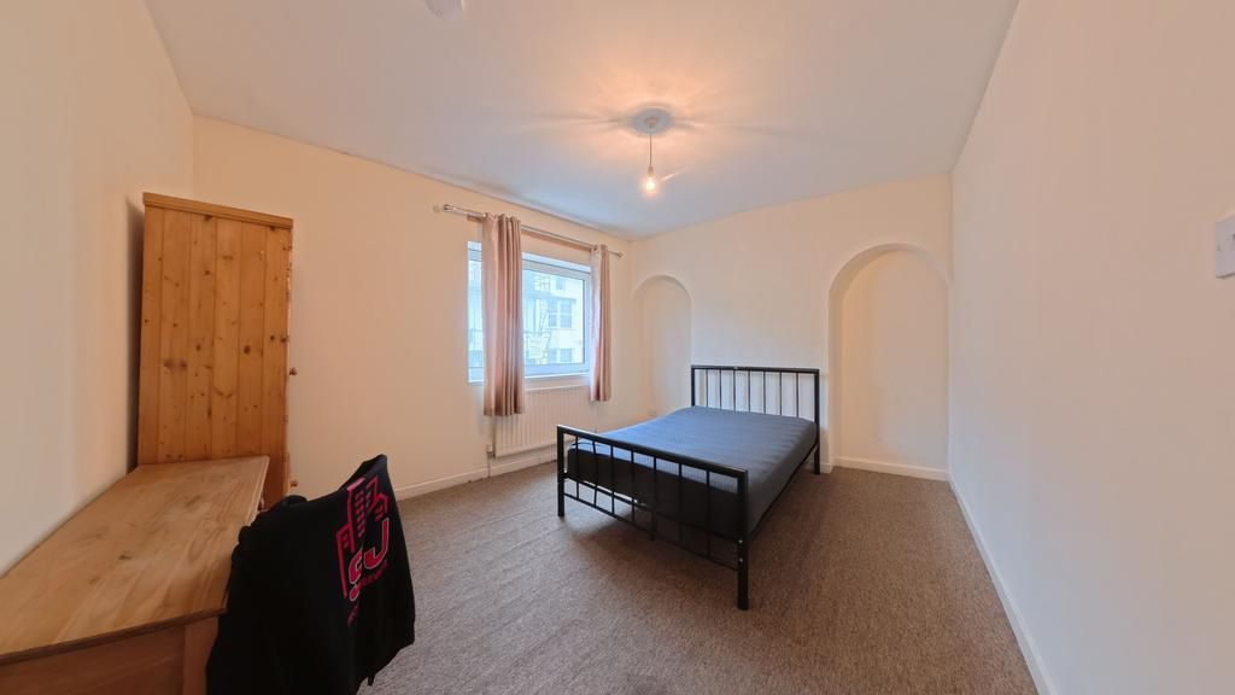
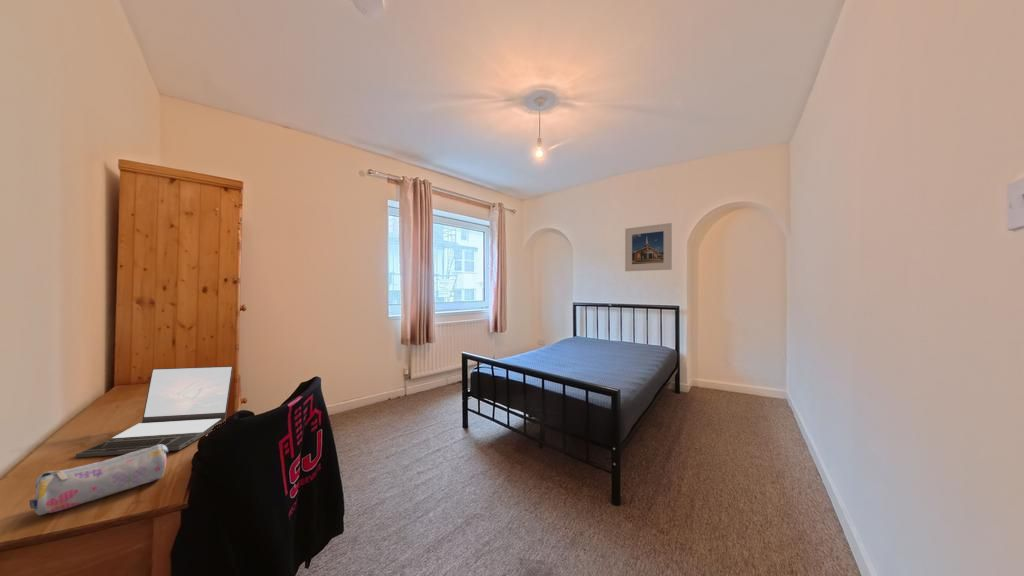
+ pencil case [29,444,169,516]
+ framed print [624,222,673,272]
+ laptop [74,365,234,459]
